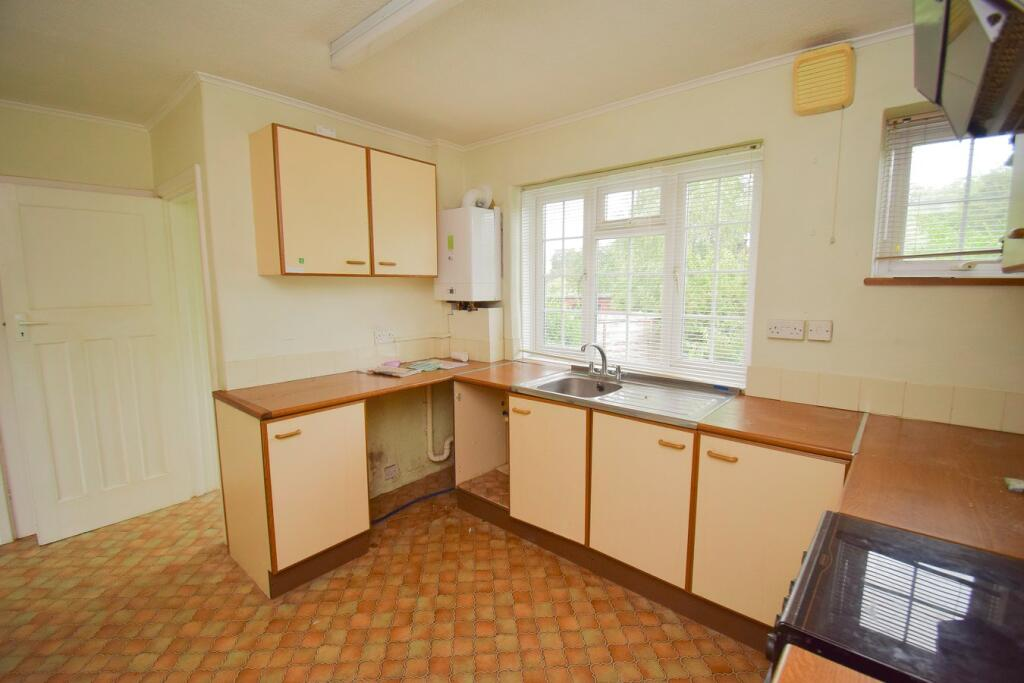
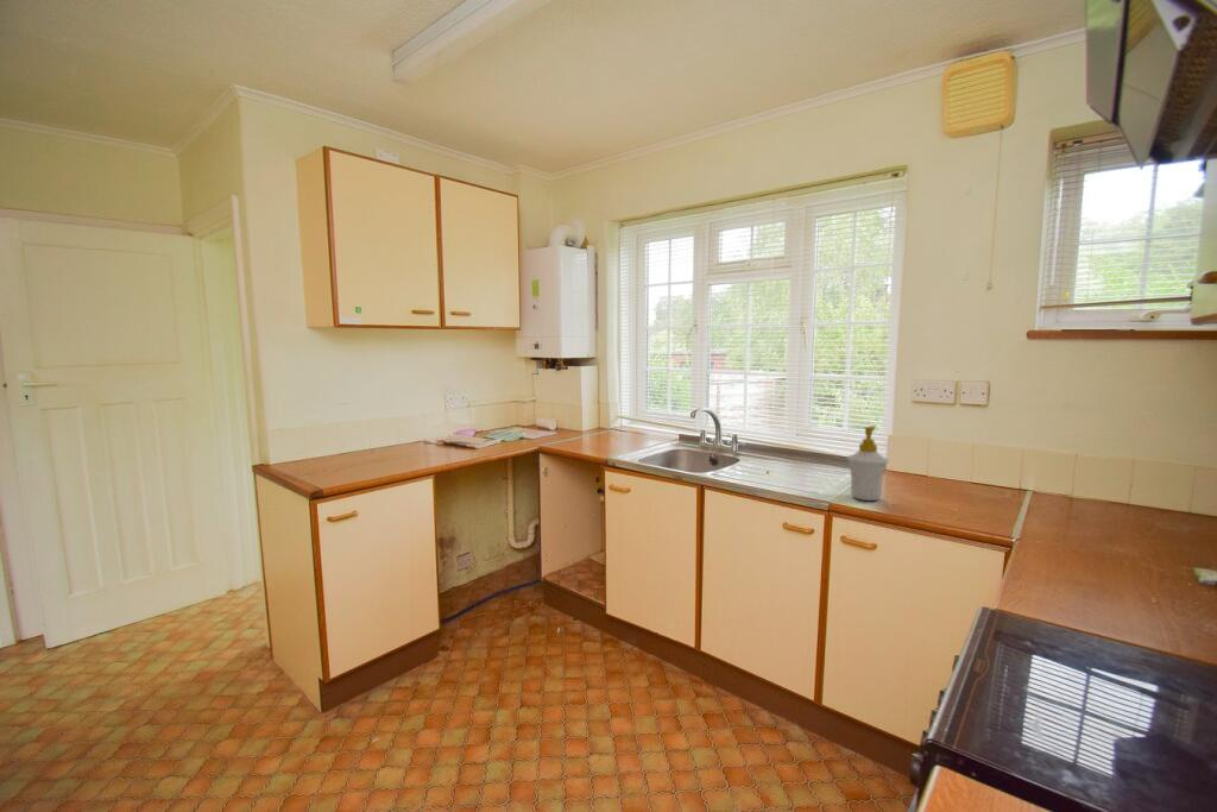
+ soap bottle [846,424,890,502]
